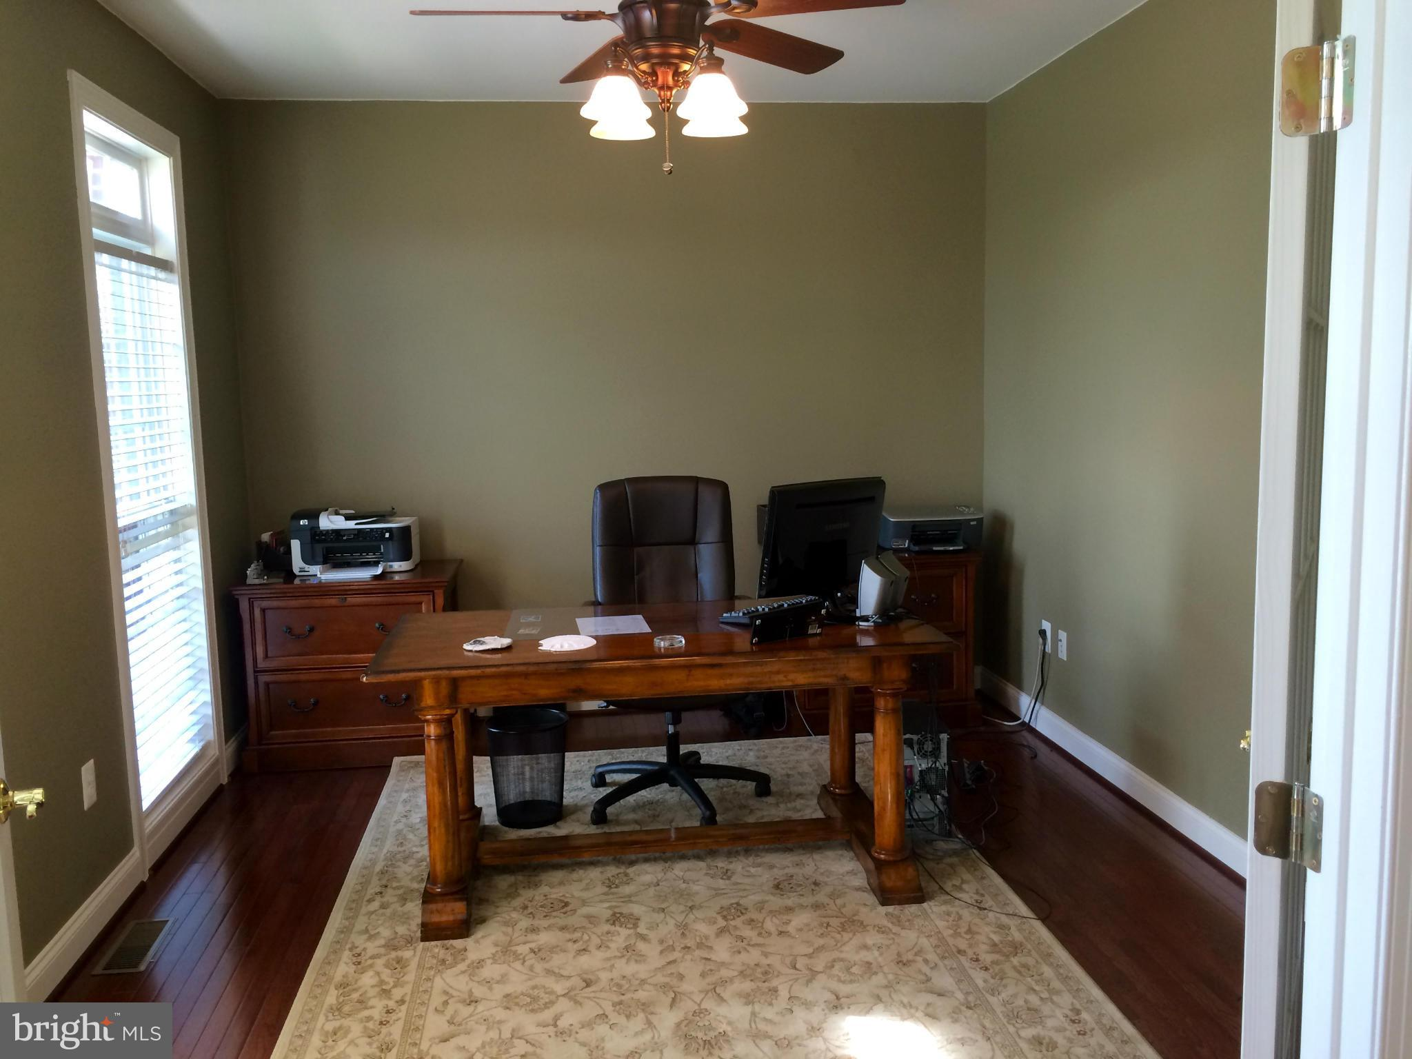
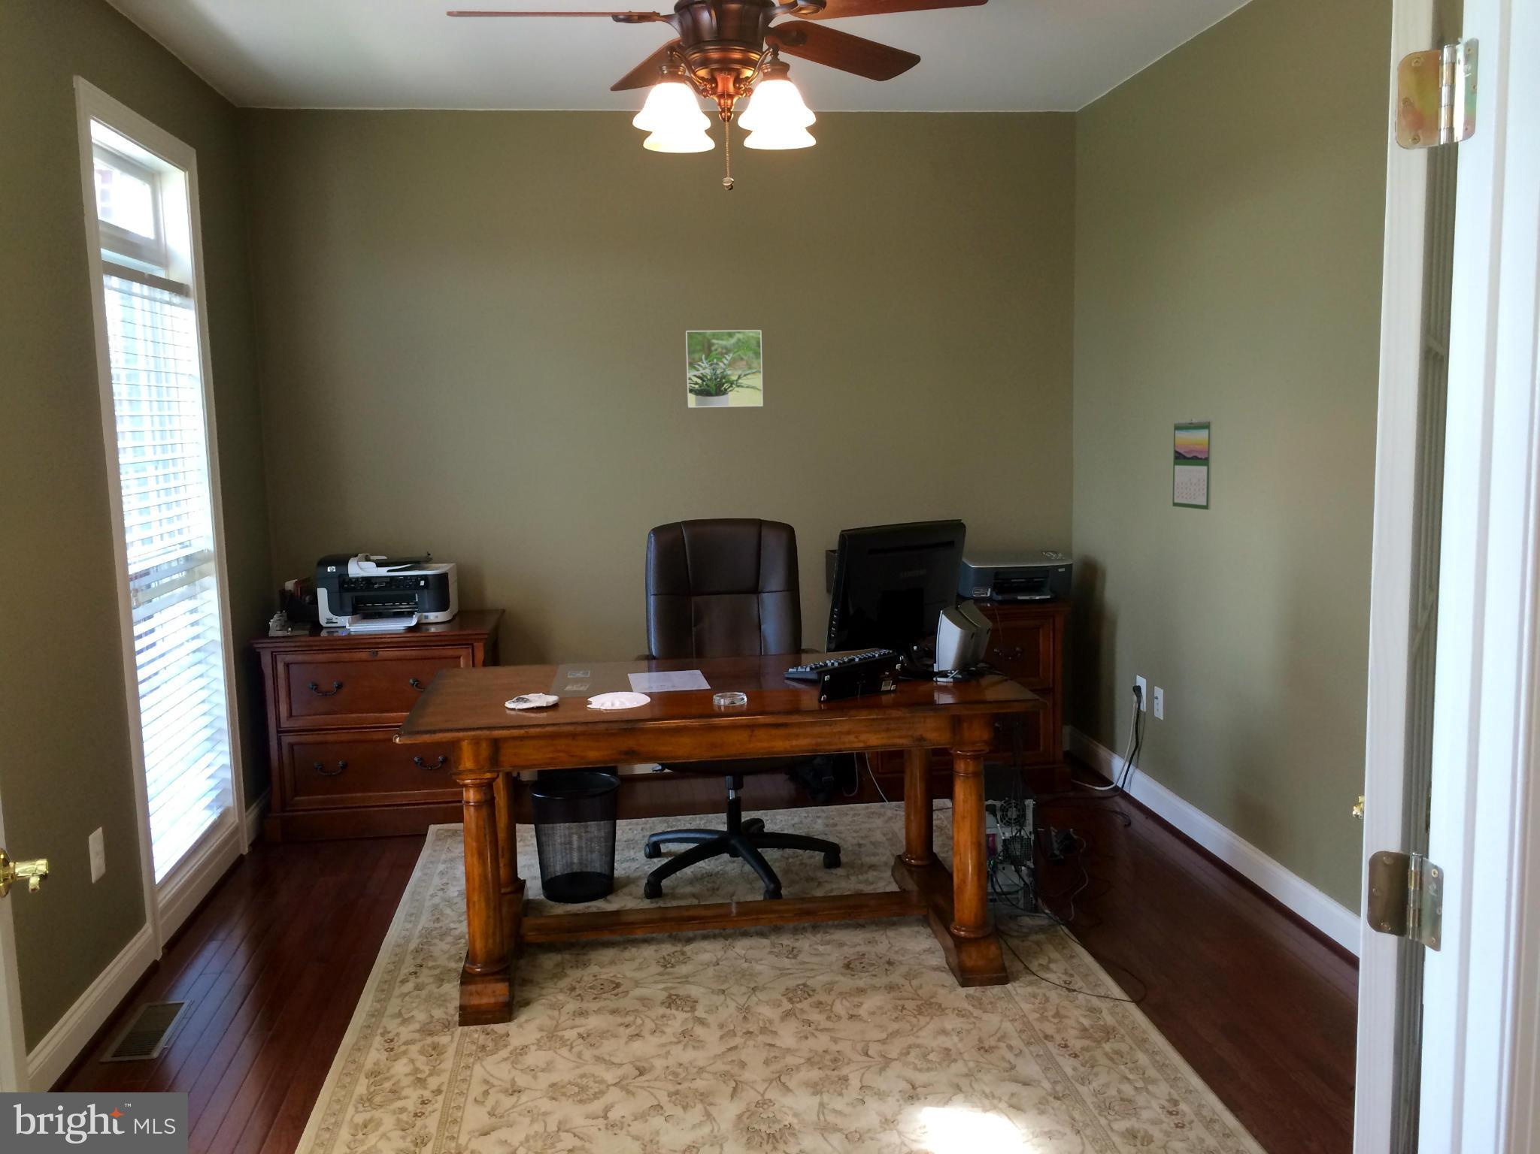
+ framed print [684,329,764,409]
+ calendar [1171,418,1213,510]
